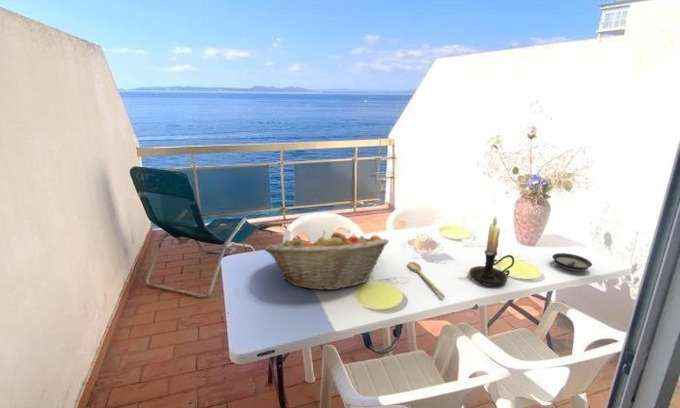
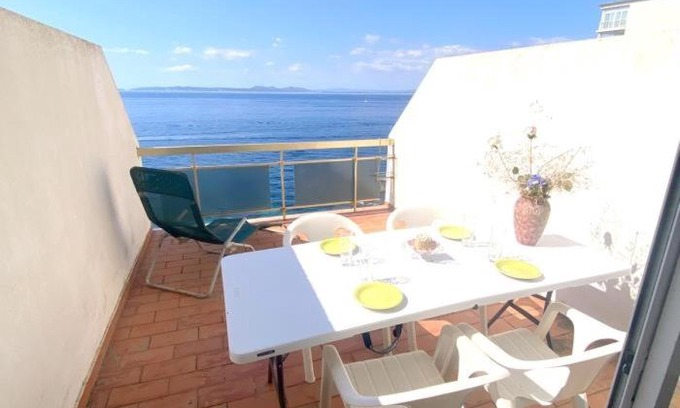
- spoon [407,261,446,299]
- candle holder [468,214,515,287]
- saucer [551,252,593,272]
- fruit basket [264,229,390,291]
